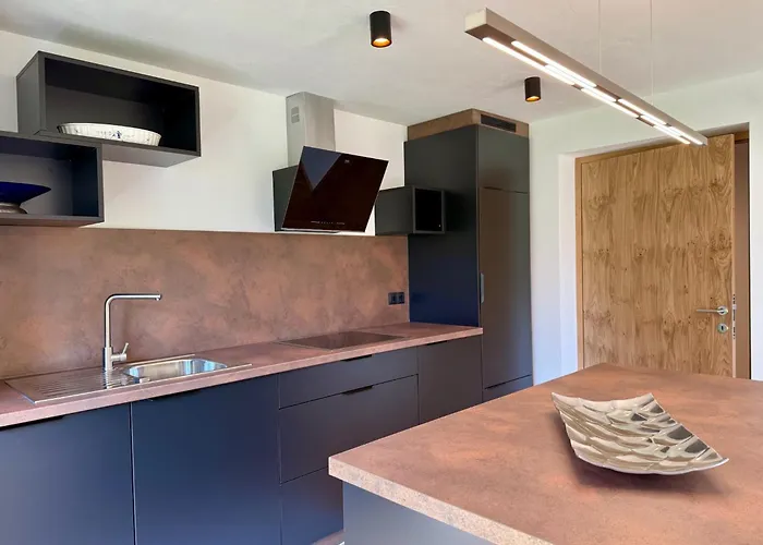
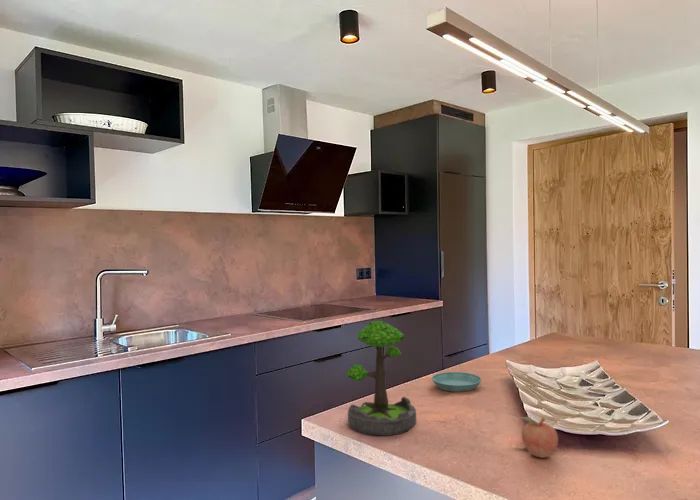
+ plant [345,320,417,437]
+ fruit [519,416,559,459]
+ saucer [431,371,482,393]
